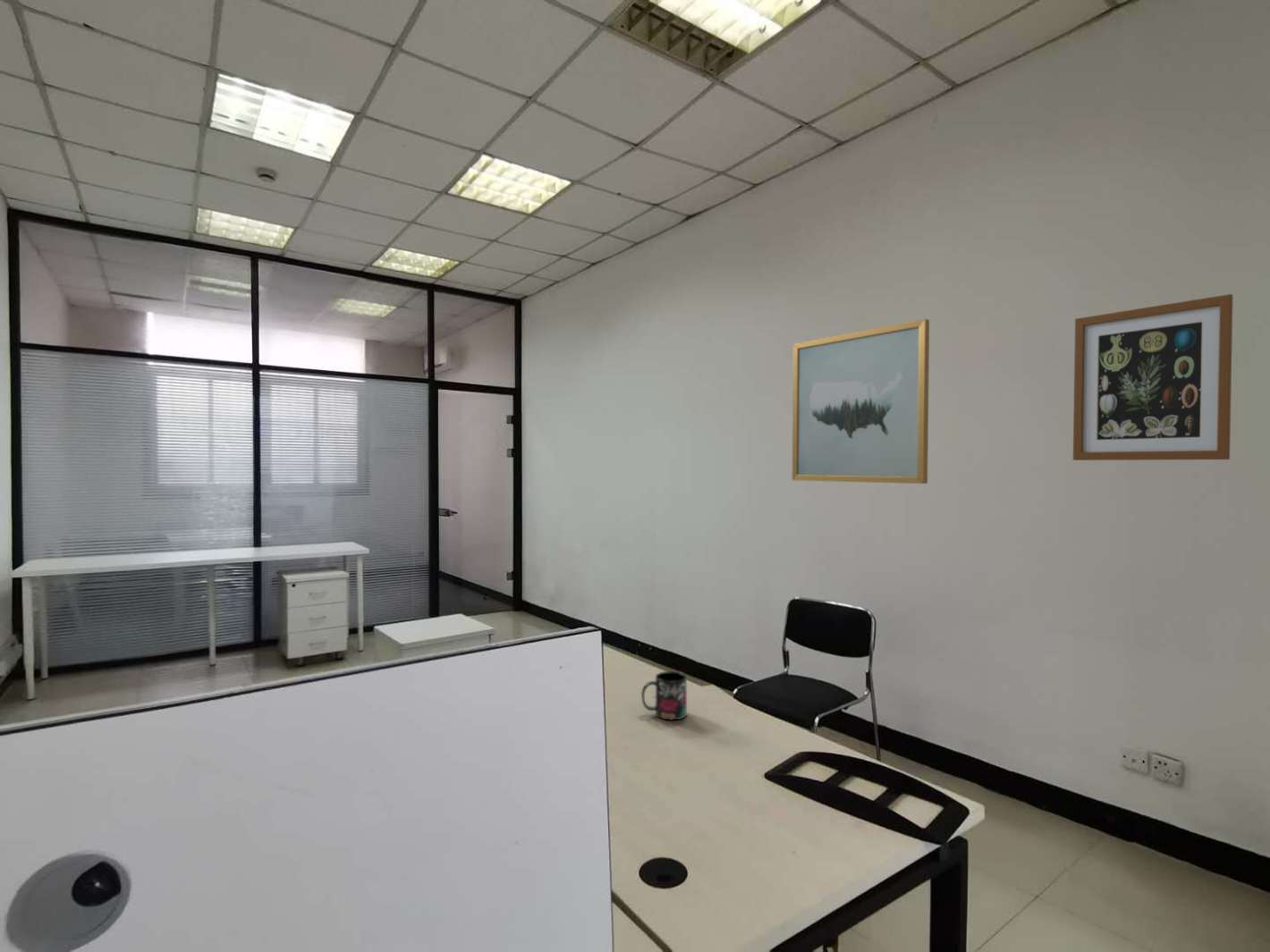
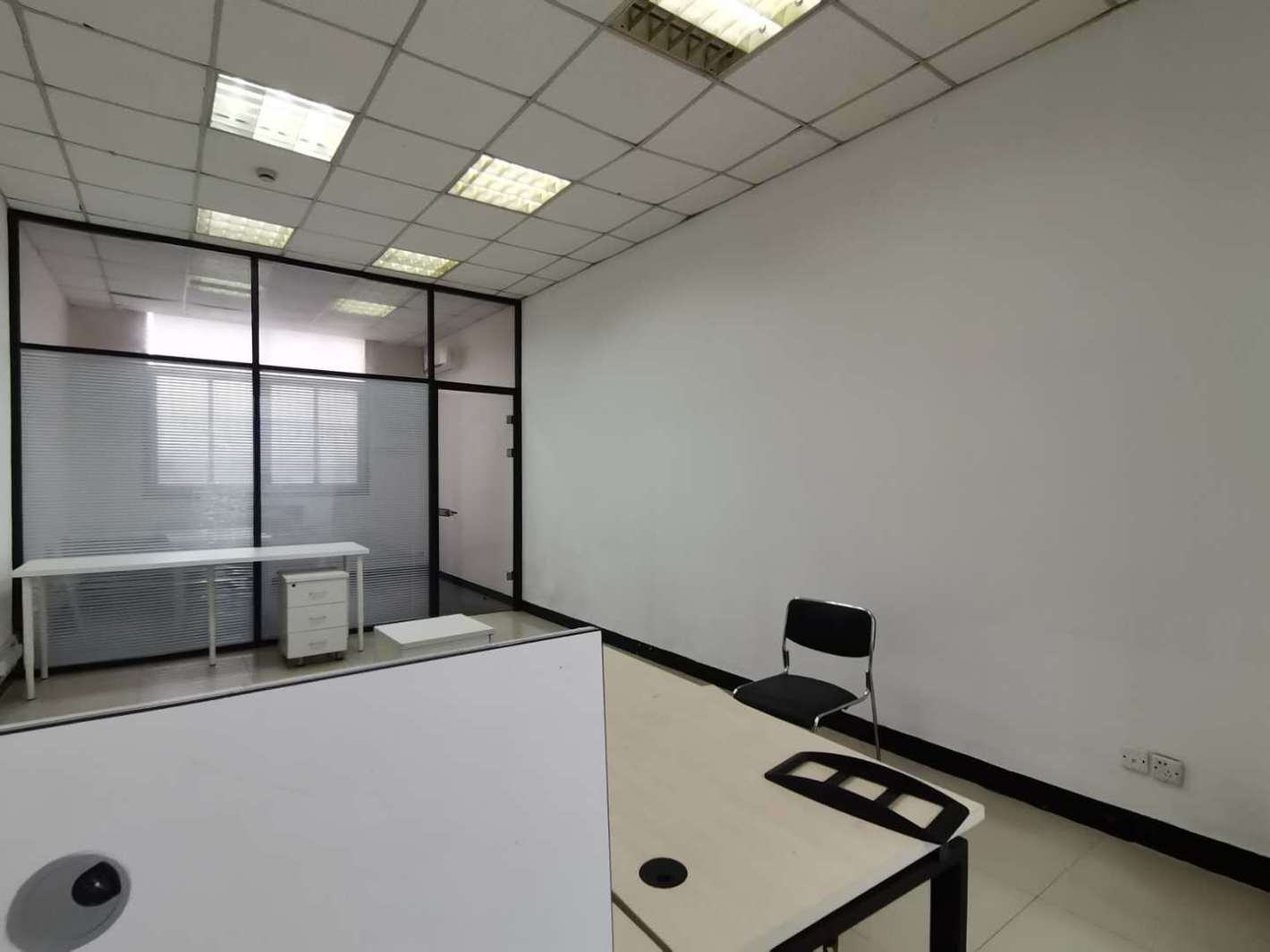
- mug [640,670,688,720]
- wall art [1072,293,1234,461]
- wall art [792,318,930,484]
